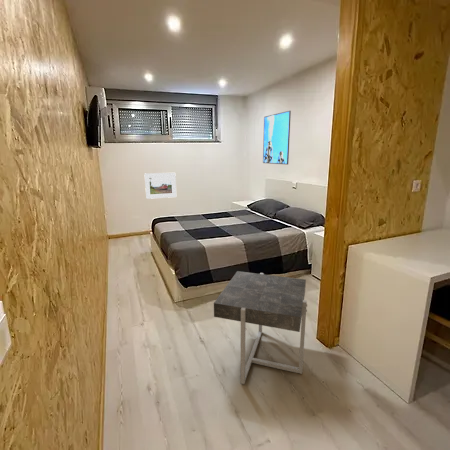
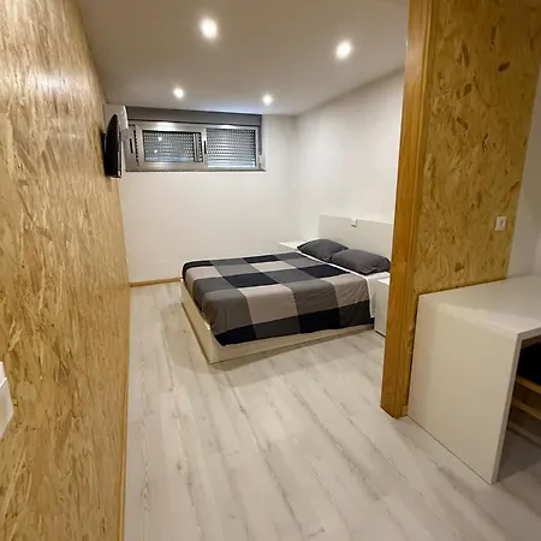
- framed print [143,172,177,200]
- side table [213,270,308,385]
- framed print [262,110,292,166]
